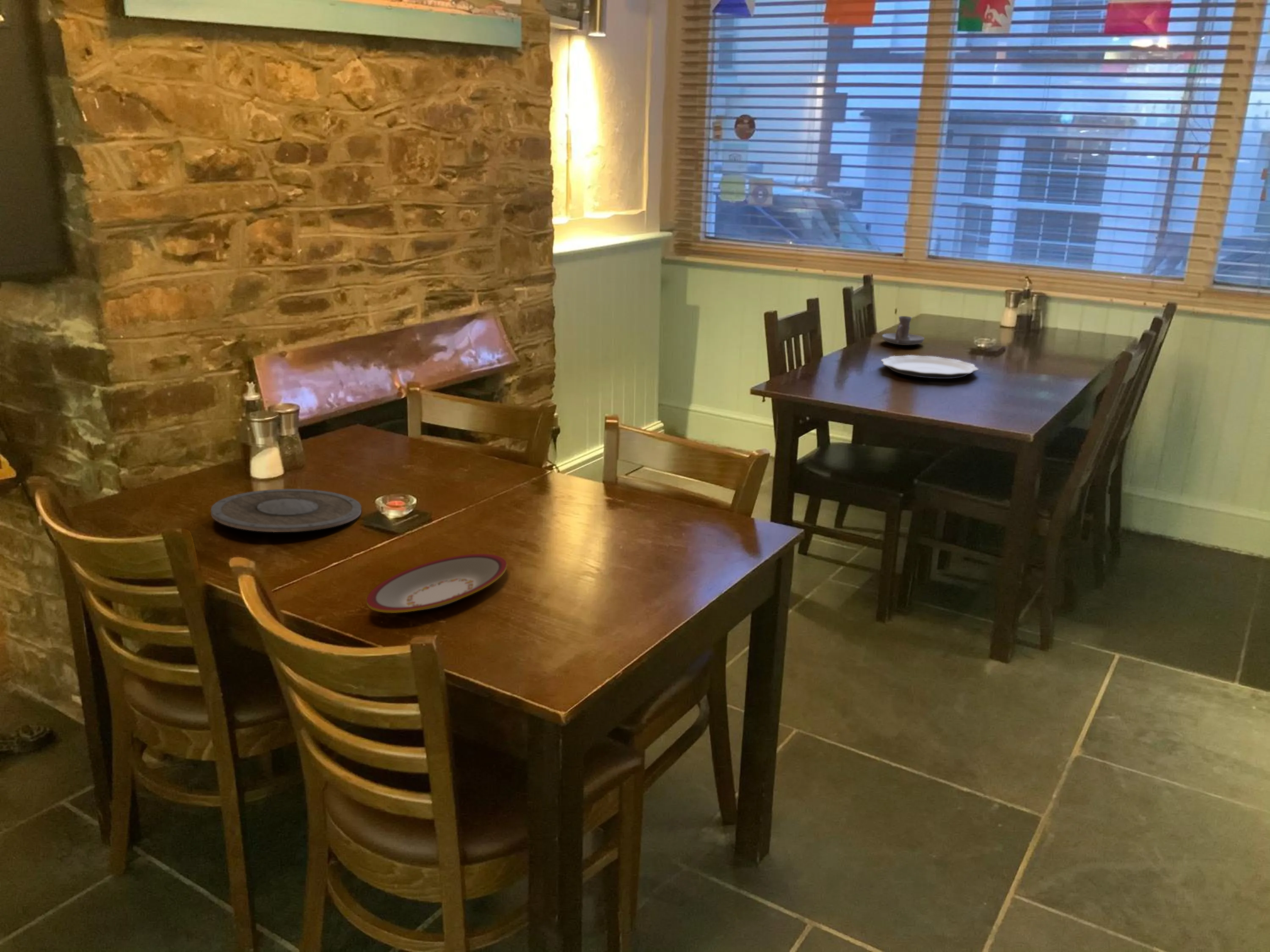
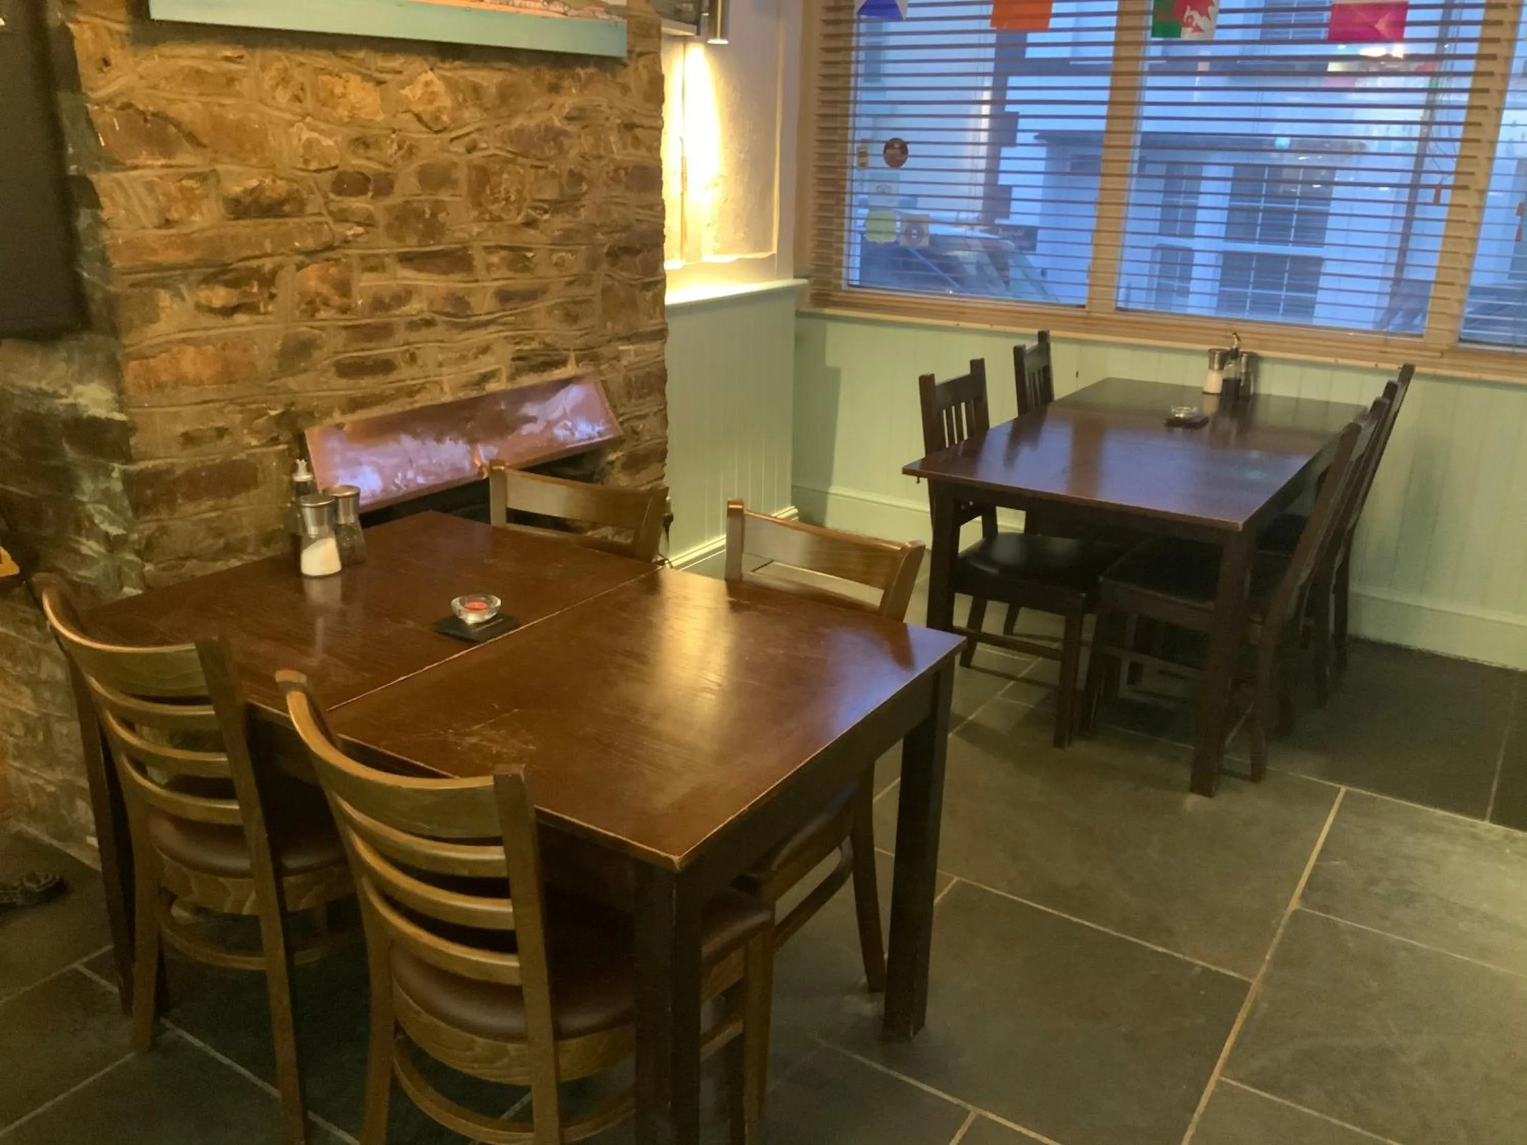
- plate [366,553,508,614]
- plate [210,489,362,533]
- candle holder [882,316,925,346]
- plate [881,355,979,379]
